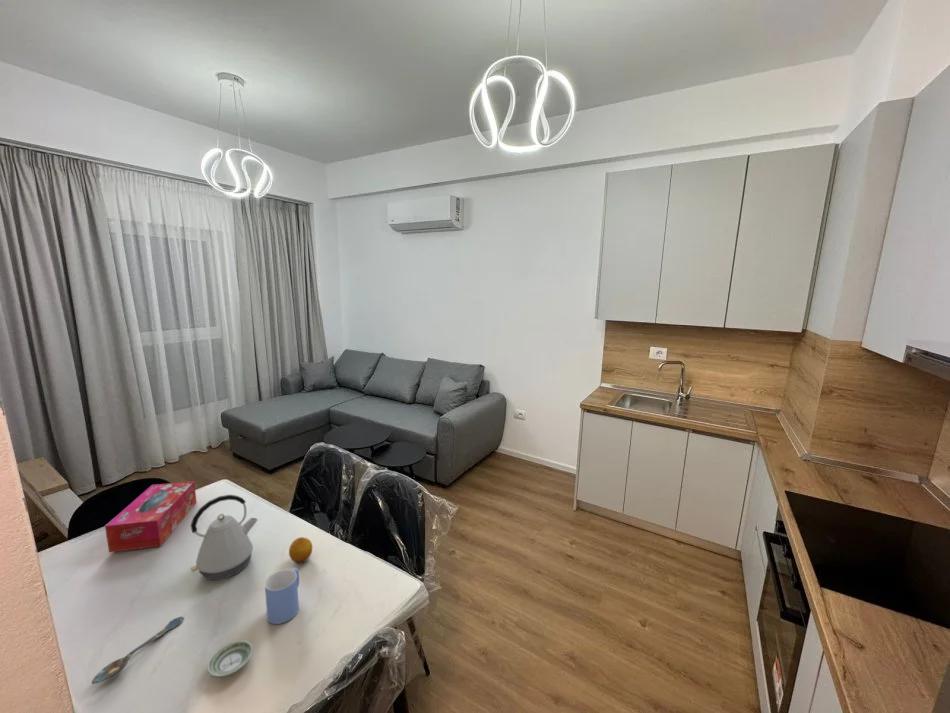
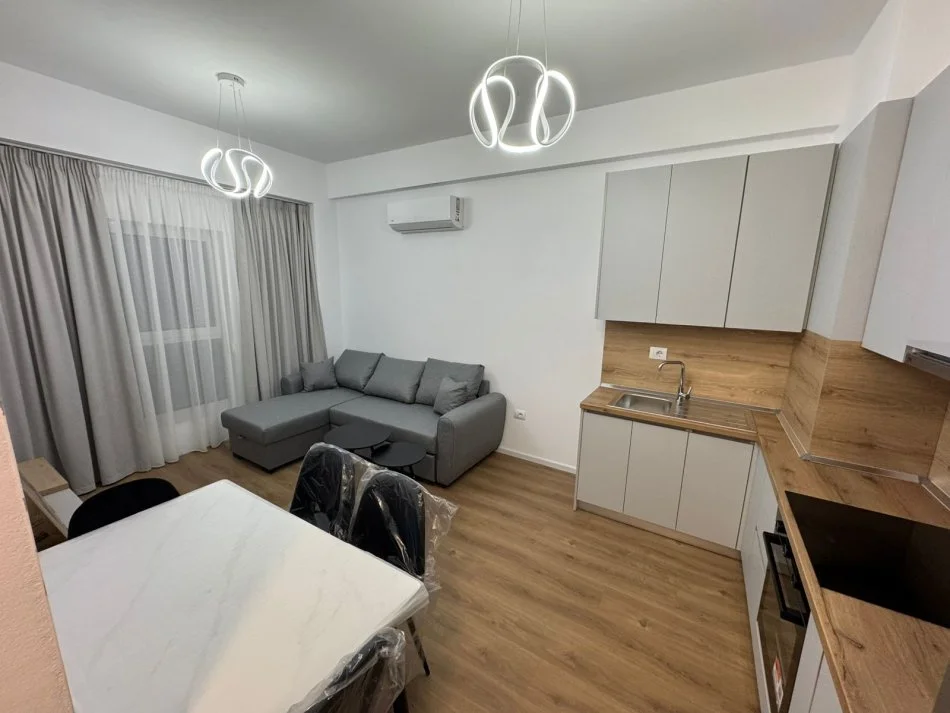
- kettle [190,494,259,581]
- mug [264,567,300,625]
- fruit [288,536,313,564]
- spoon [91,616,185,685]
- tissue box [104,480,198,553]
- saucer [206,639,254,678]
